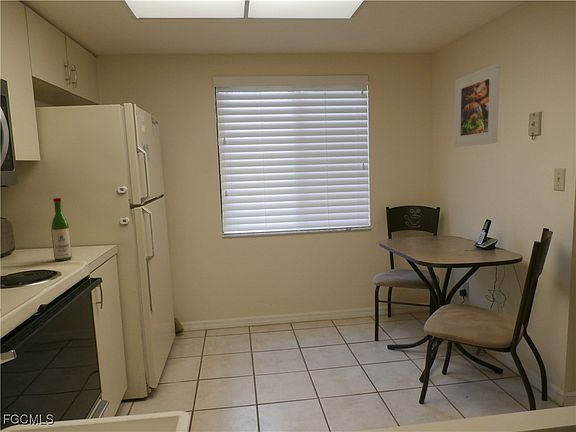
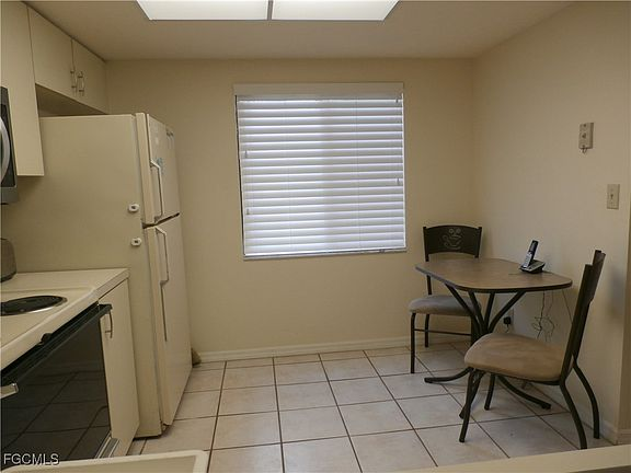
- wine bottle [50,197,73,262]
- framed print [453,62,501,148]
